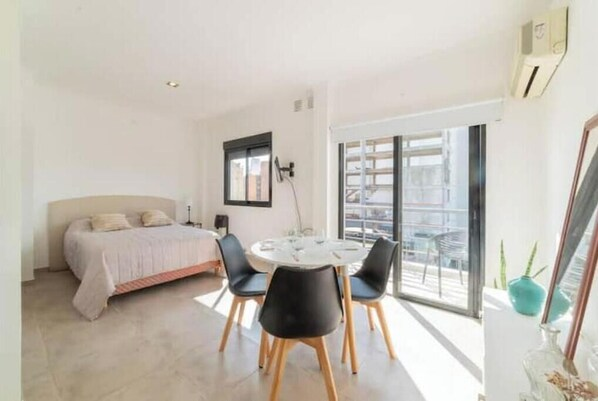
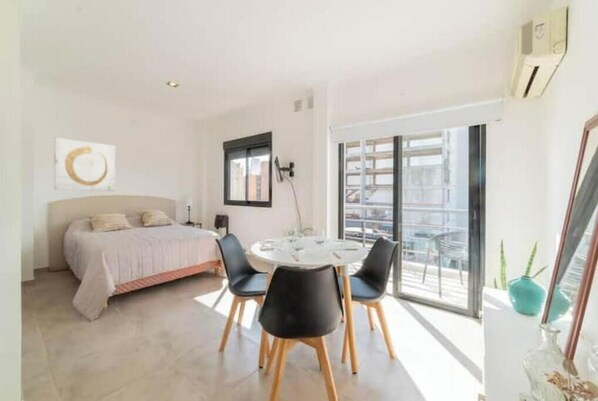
+ wall art [53,137,116,192]
